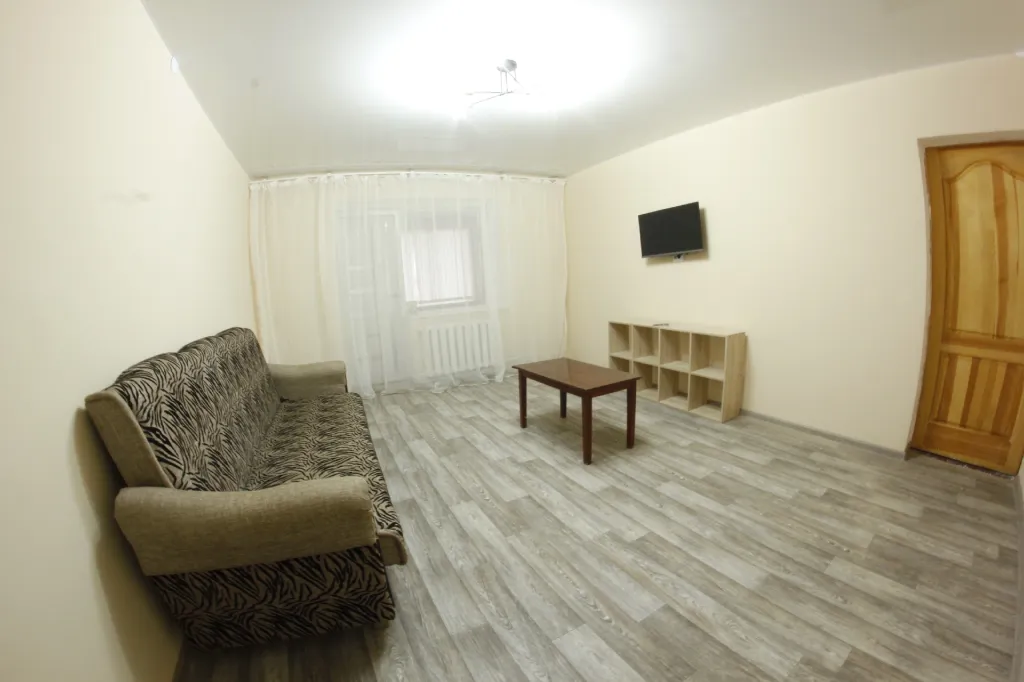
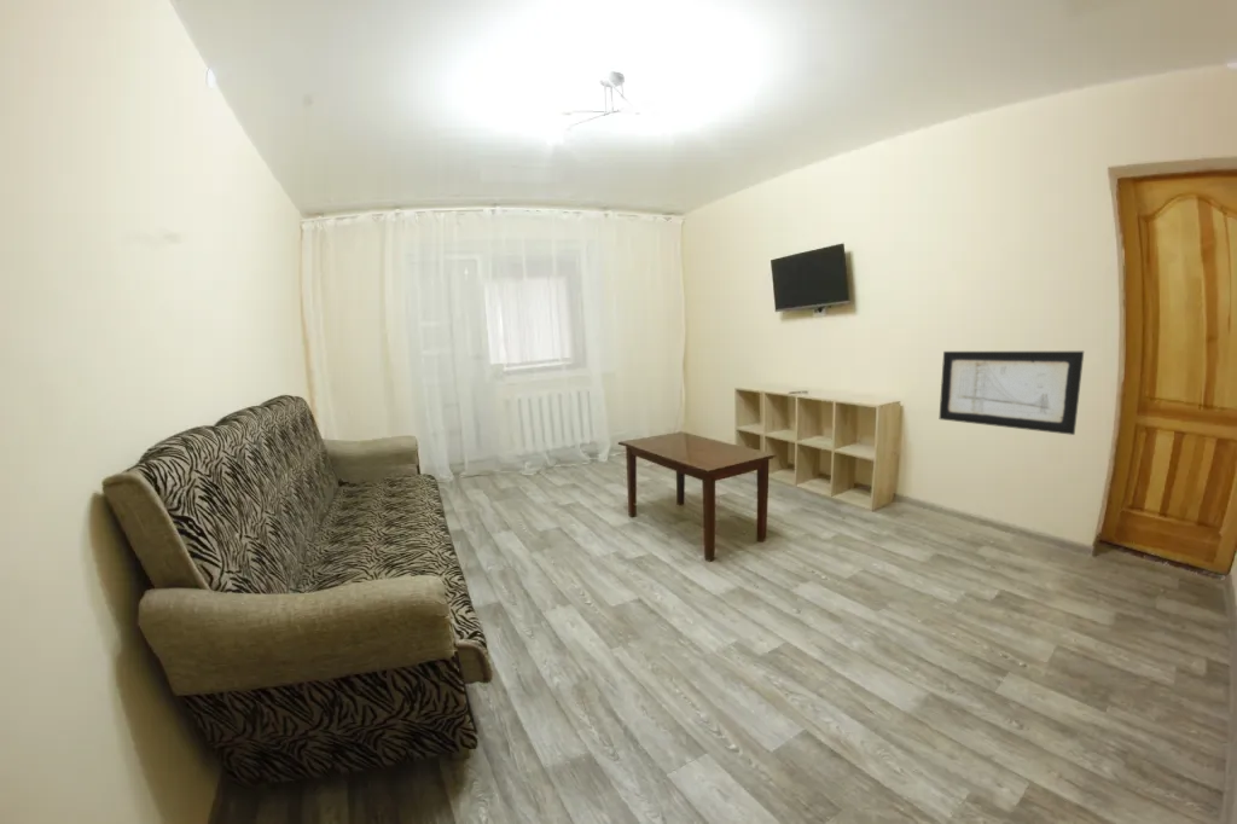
+ wall art [939,350,1085,436]
